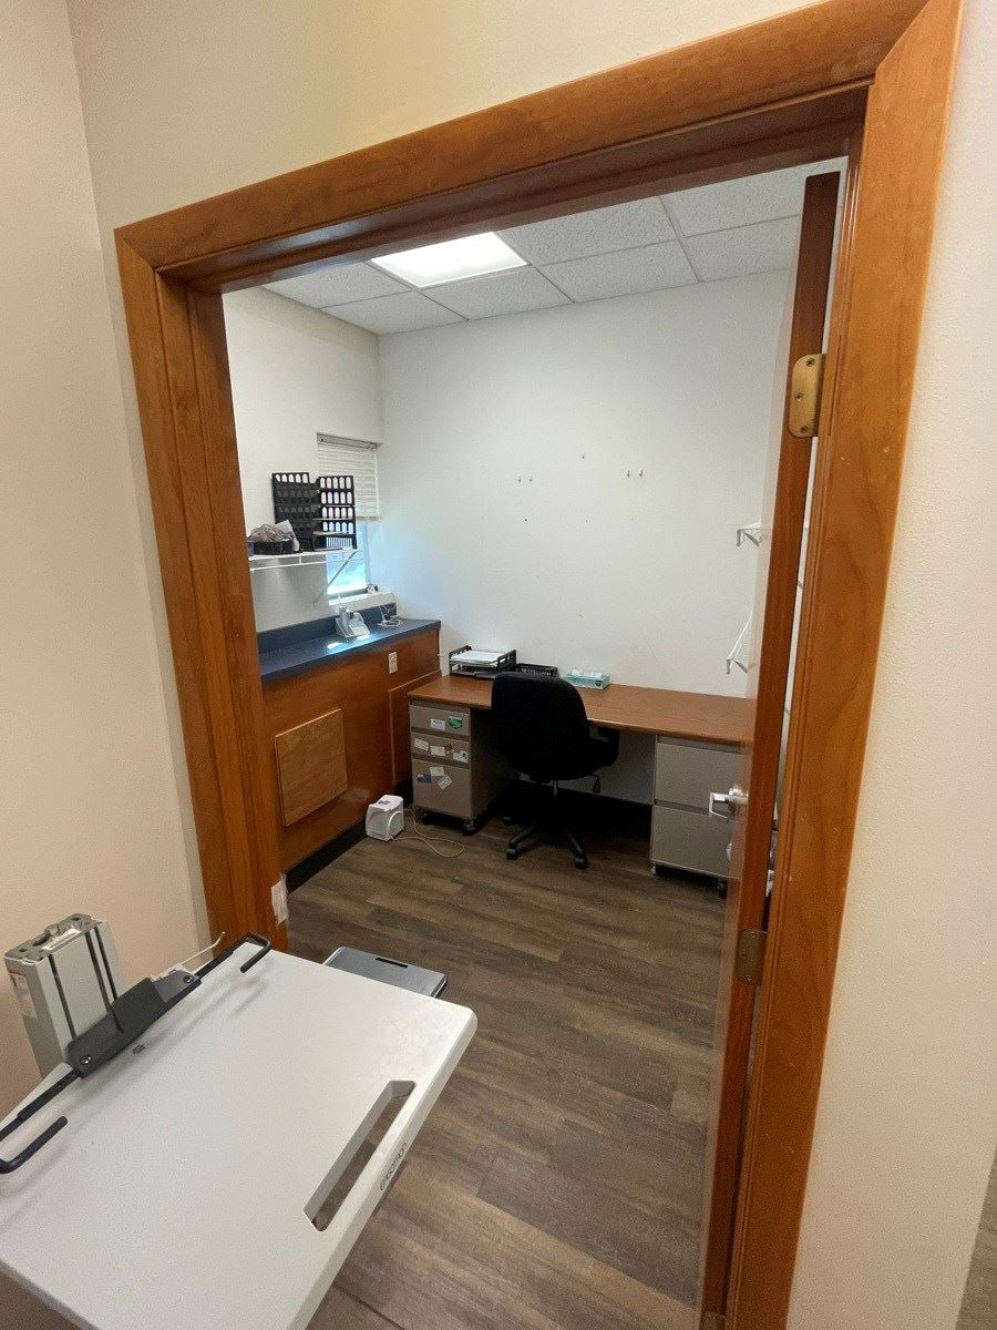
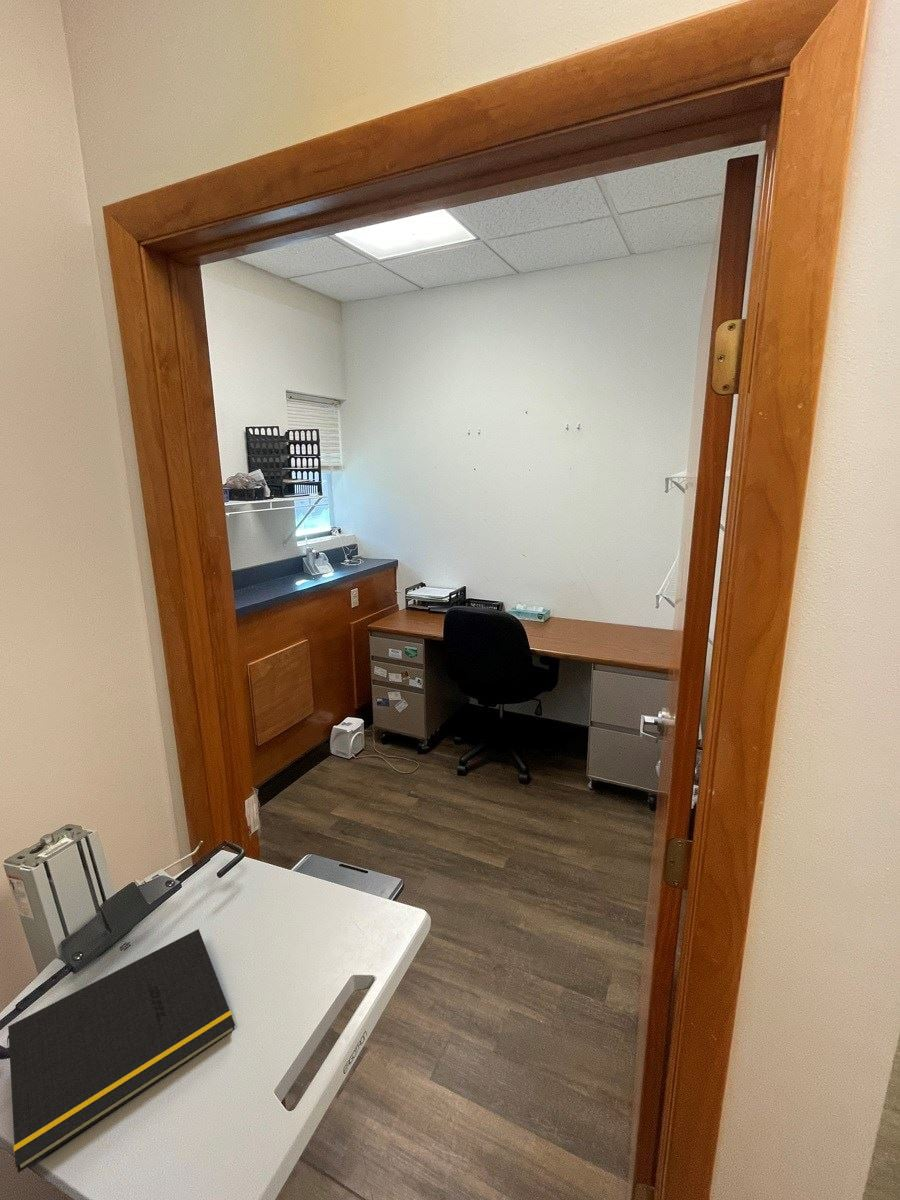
+ notepad [6,928,236,1174]
